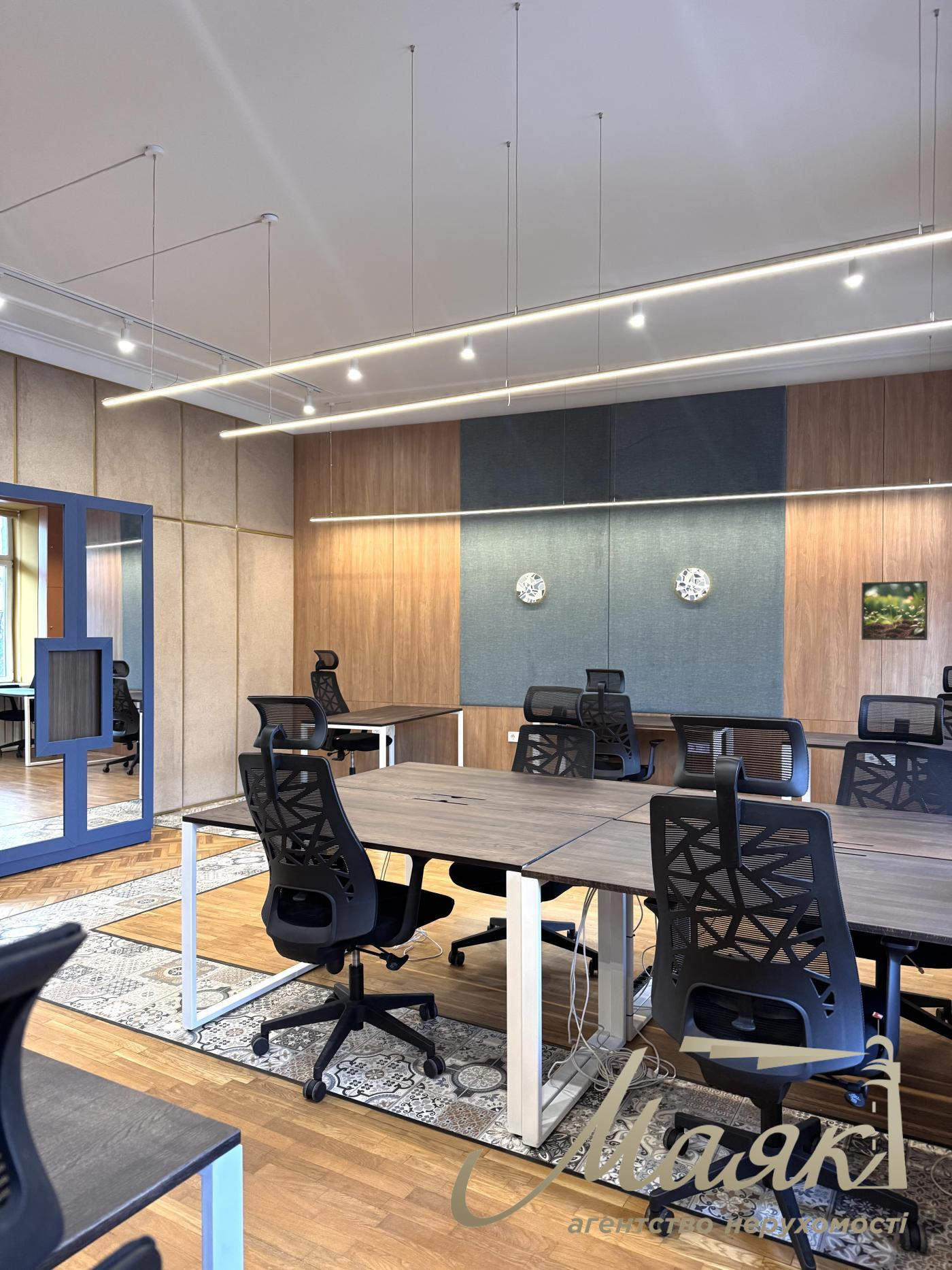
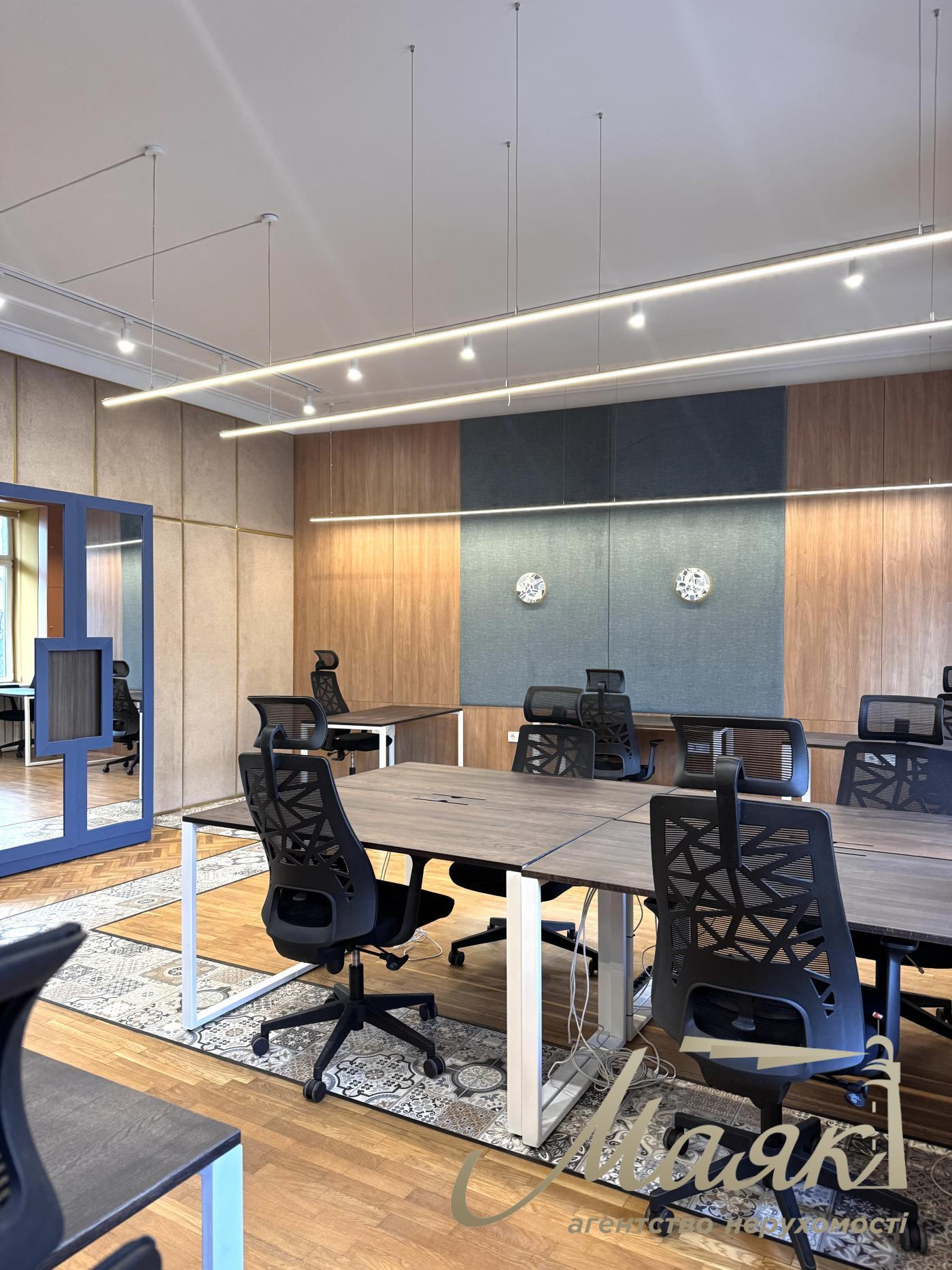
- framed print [861,580,928,641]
